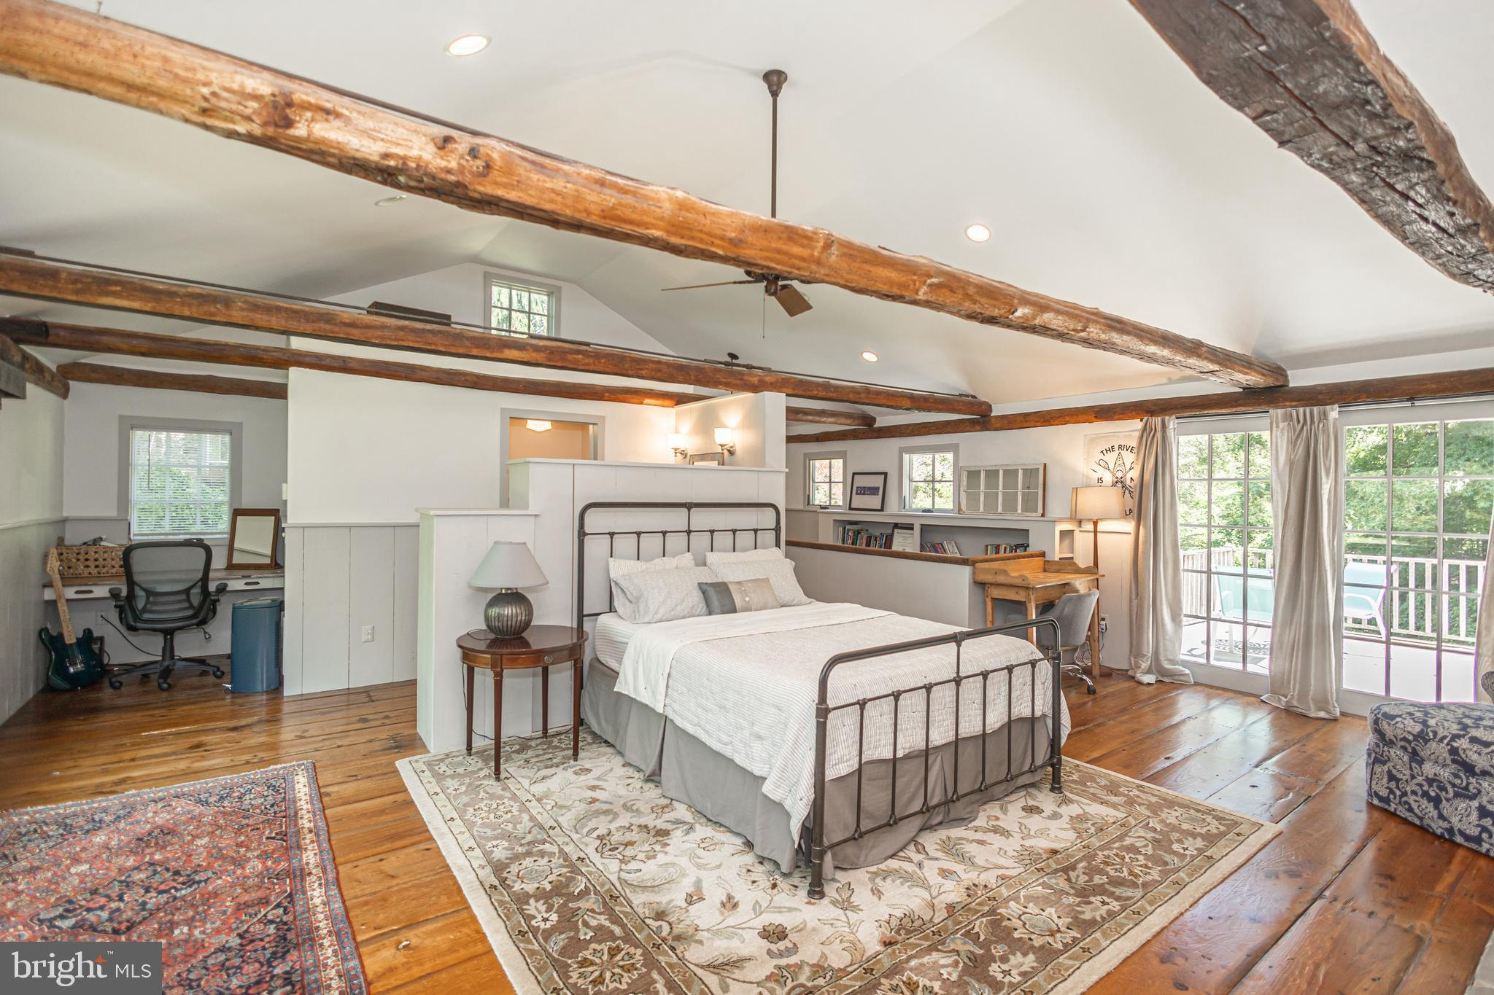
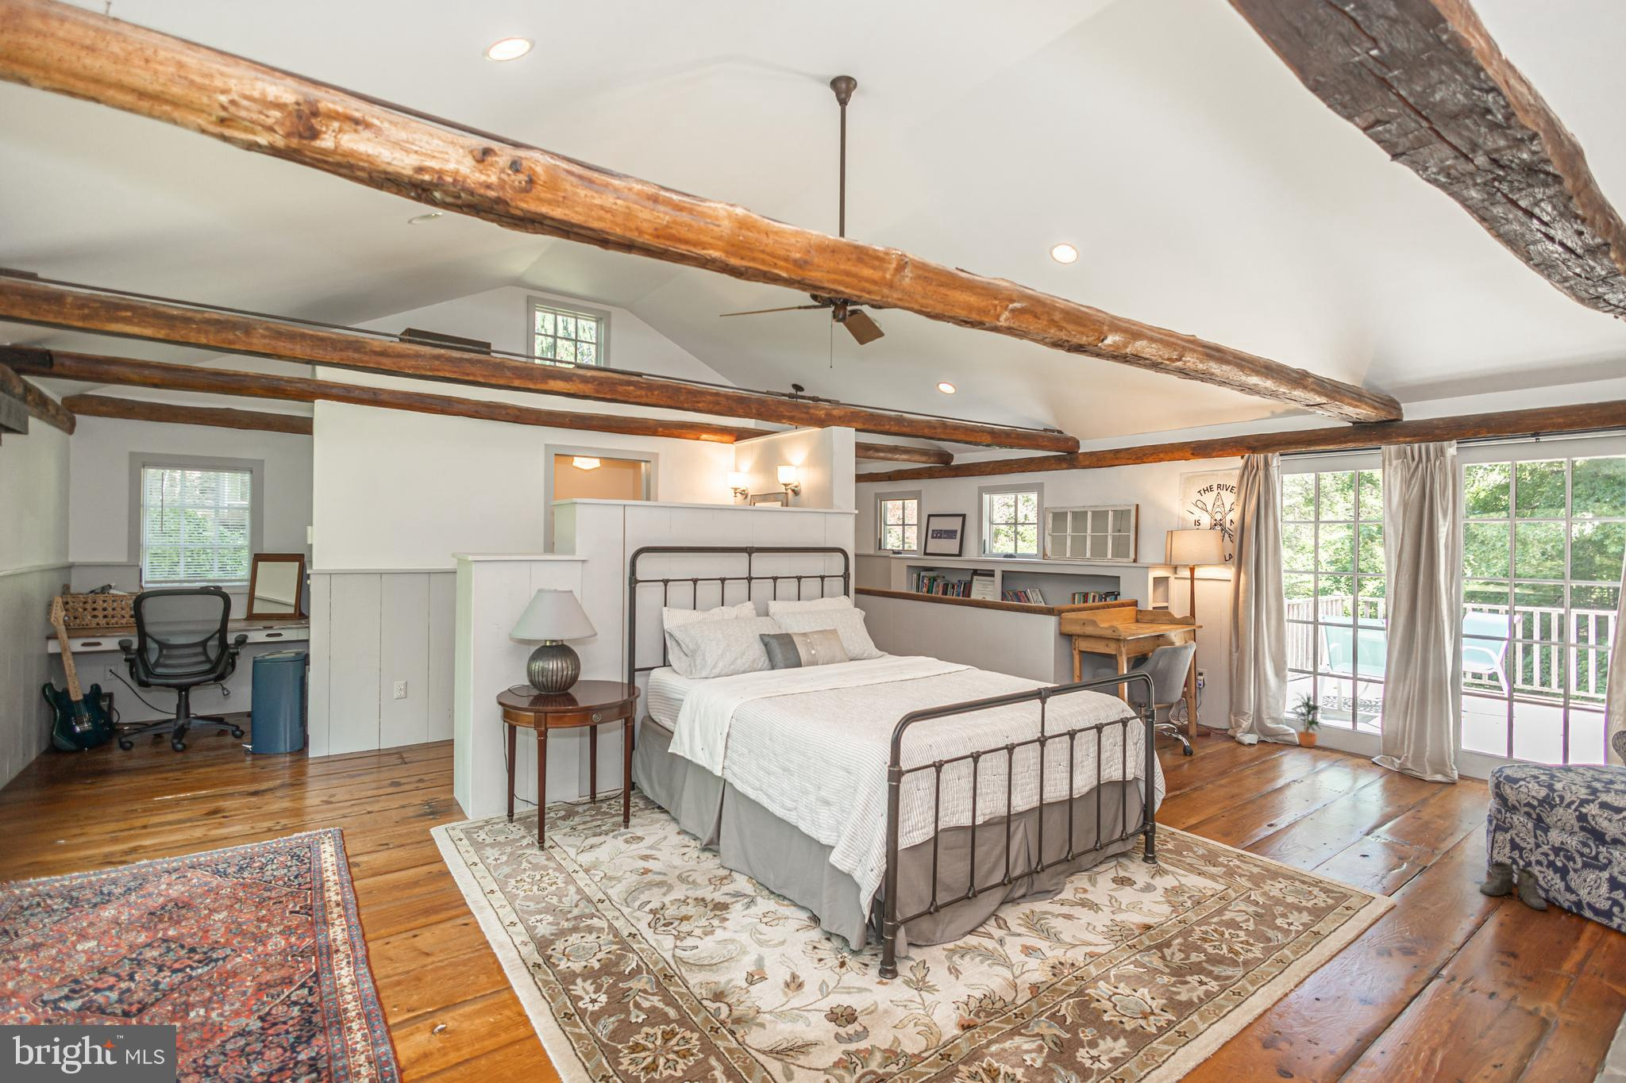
+ potted plant [1292,691,1326,748]
+ boots [1479,861,1552,911]
